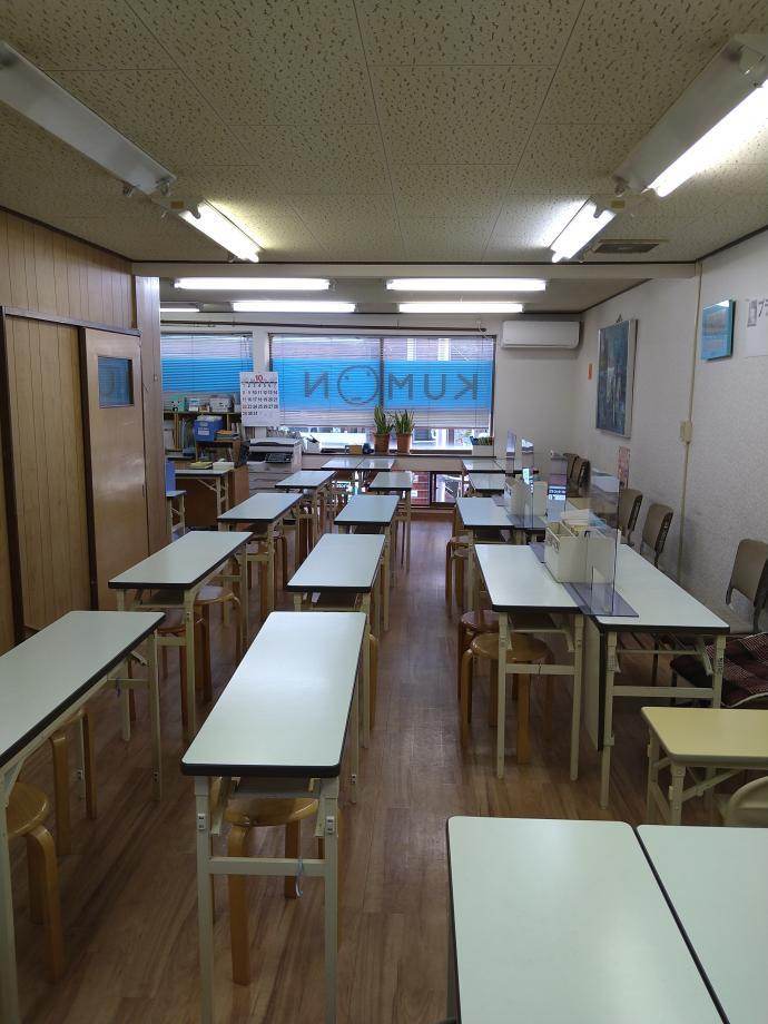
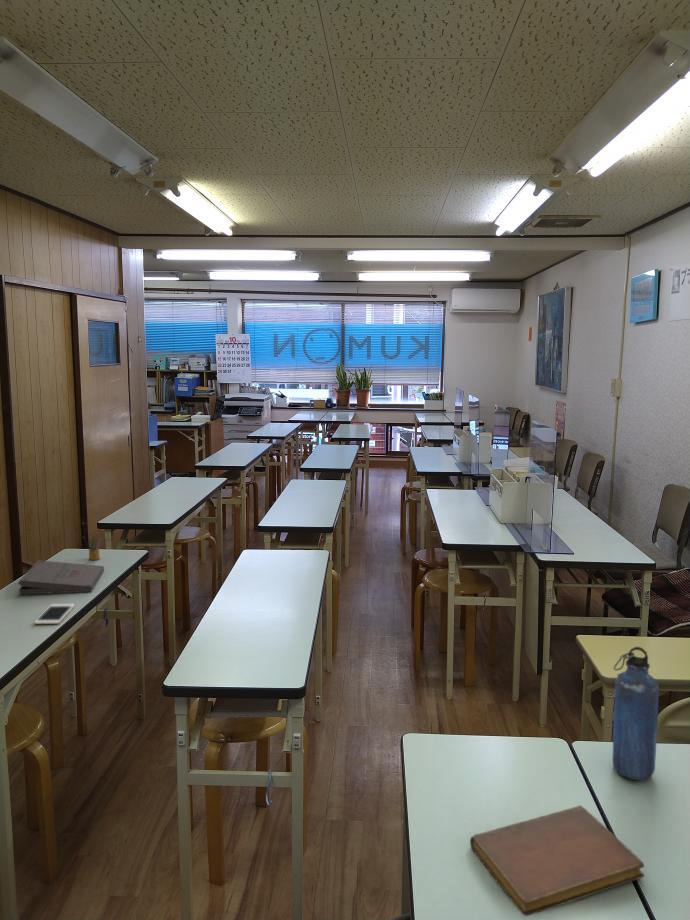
+ pencil box [82,536,102,561]
+ notebook [469,805,645,917]
+ pizza box [17,559,105,596]
+ water bottle [611,646,660,781]
+ cell phone [33,603,76,625]
